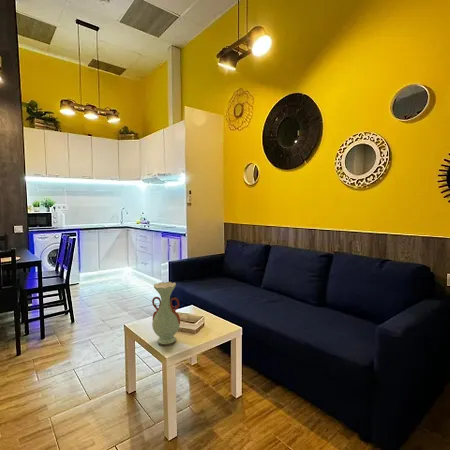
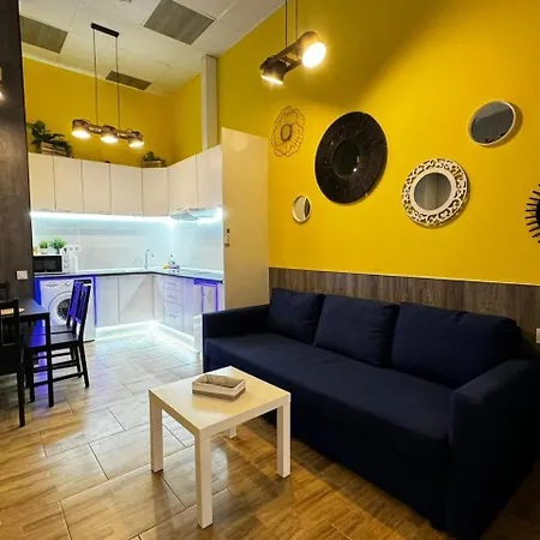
- decorative vase [151,281,181,346]
